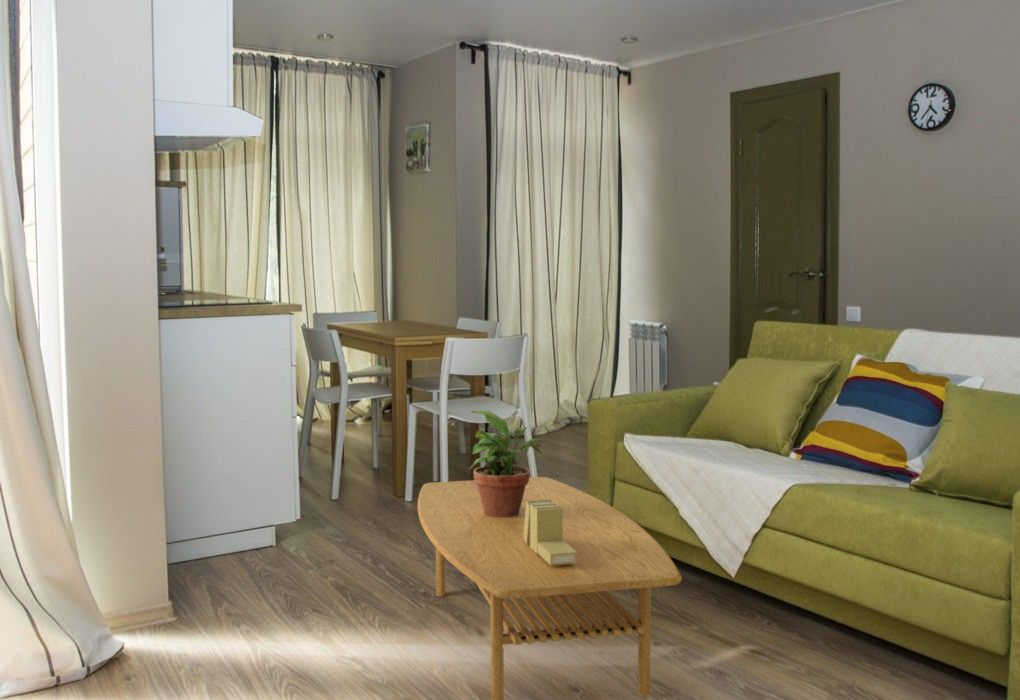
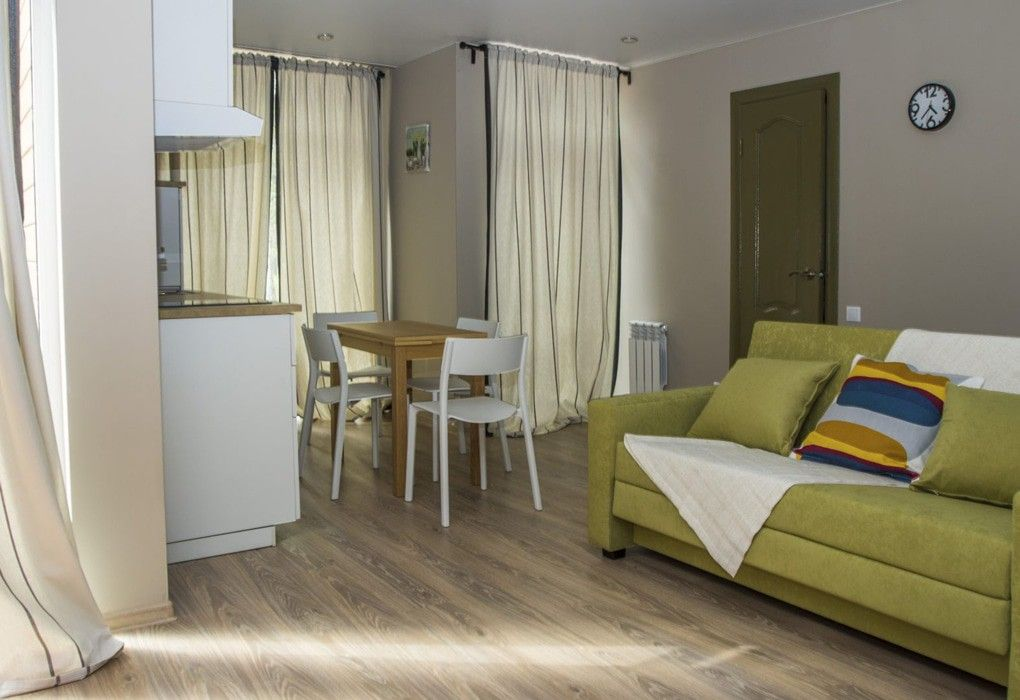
- coffee table [417,476,683,700]
- potted plant [469,409,543,517]
- books [523,499,577,565]
